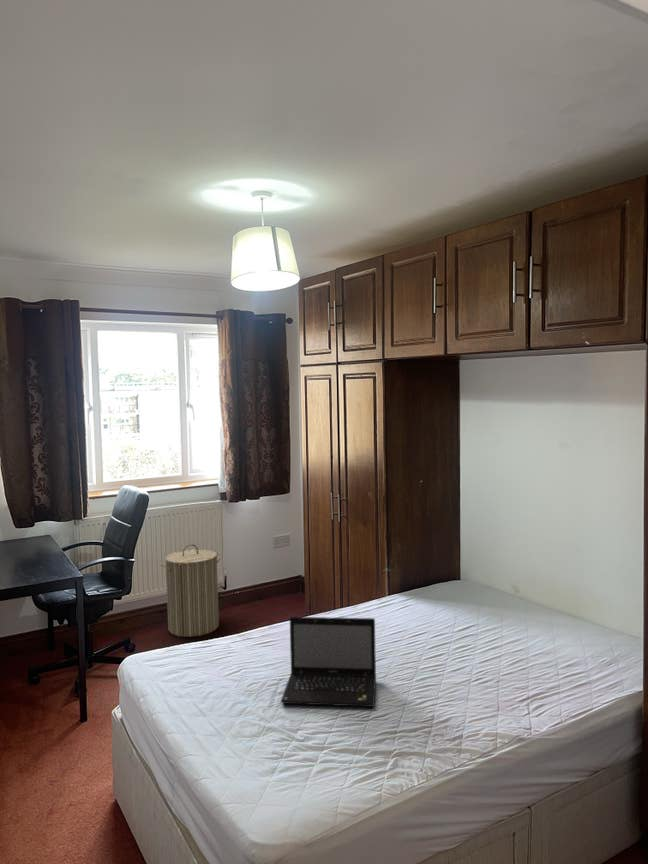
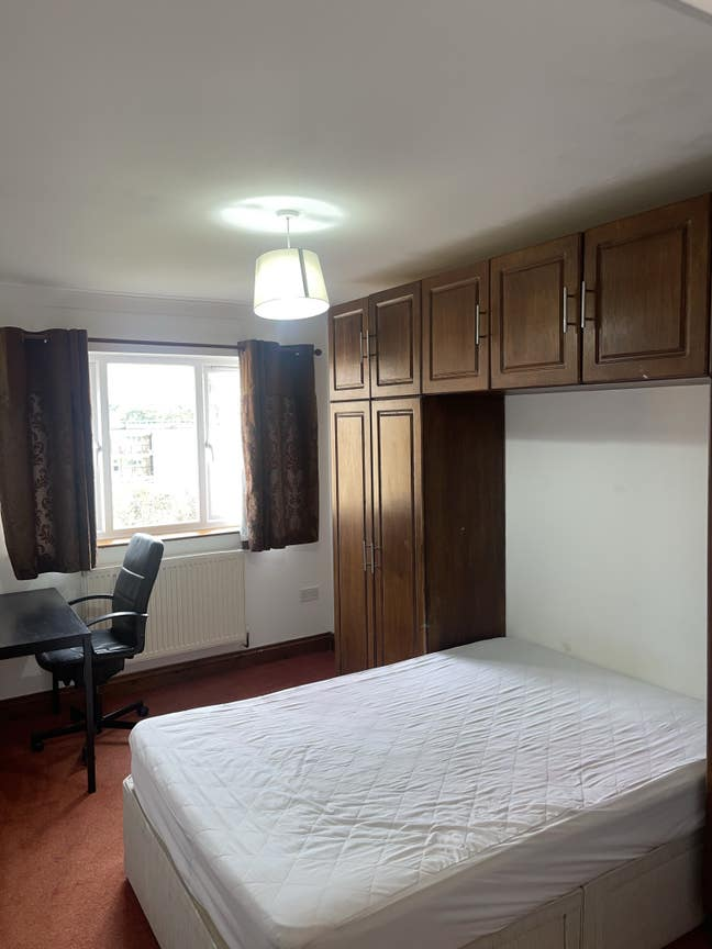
- laundry hamper [159,543,222,638]
- laptop [280,616,377,708]
